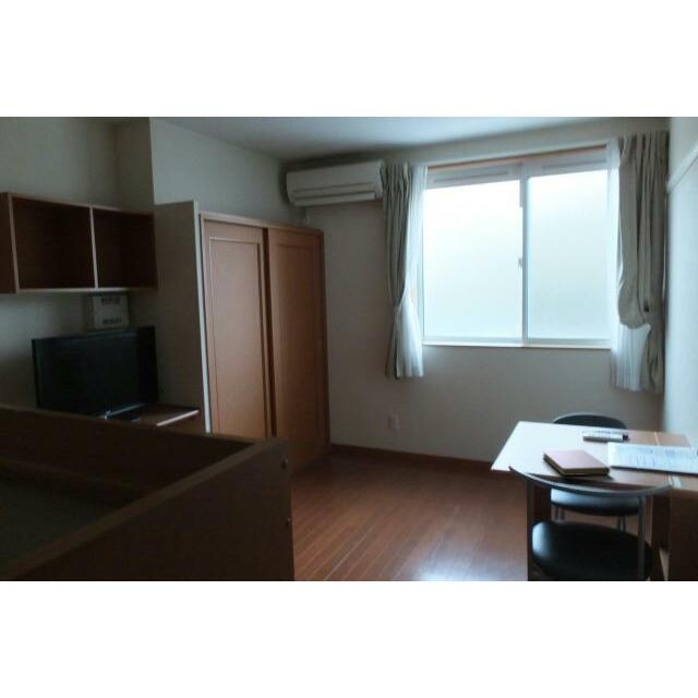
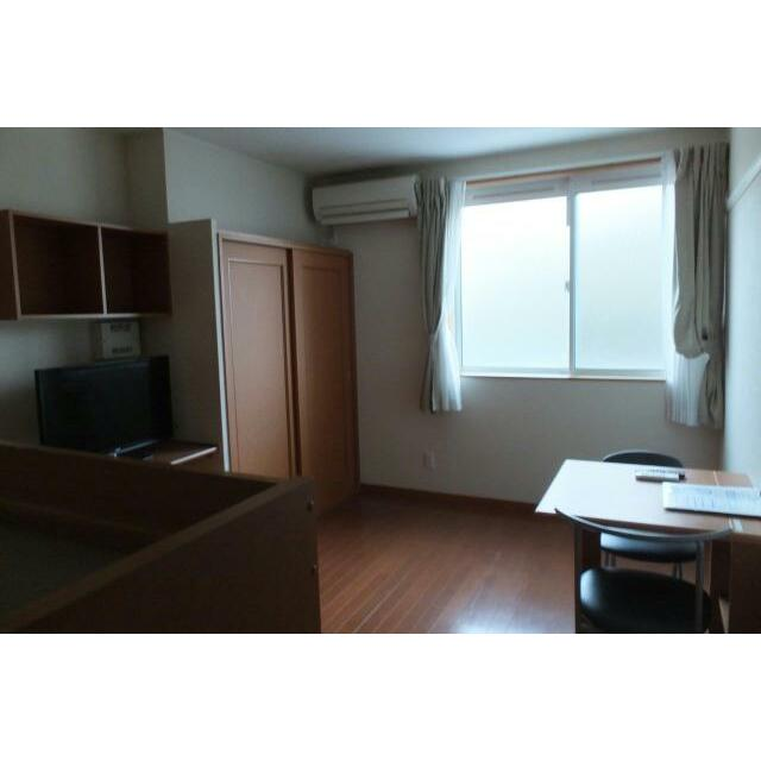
- notebook [541,448,612,477]
